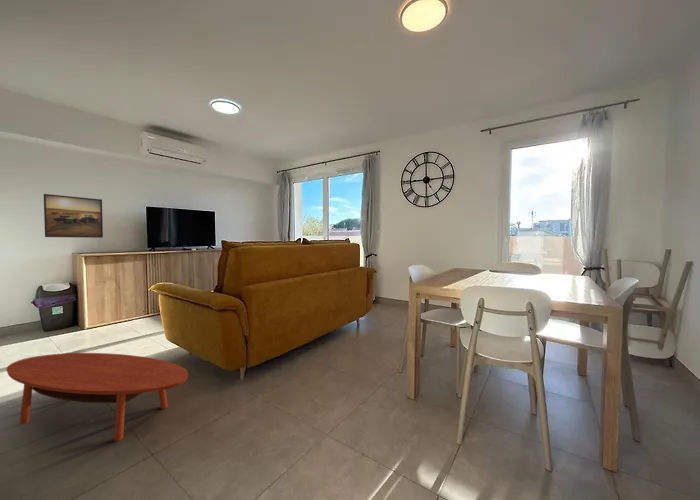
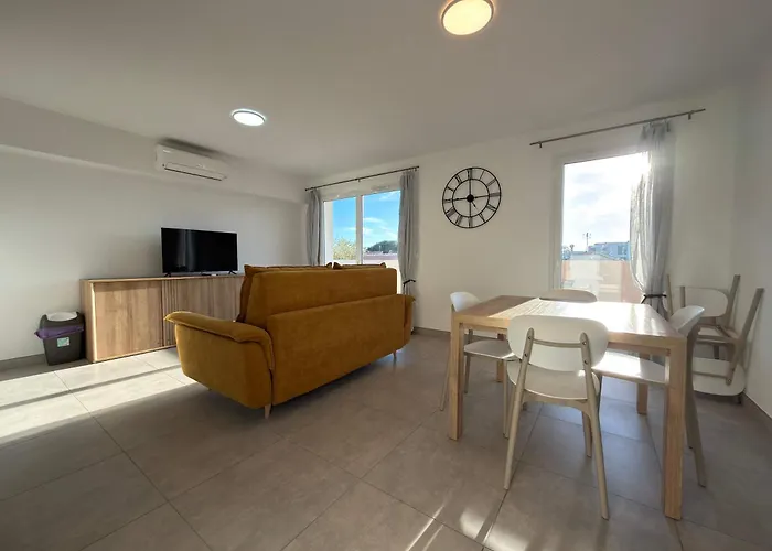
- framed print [43,193,104,239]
- coffee table [5,352,189,442]
